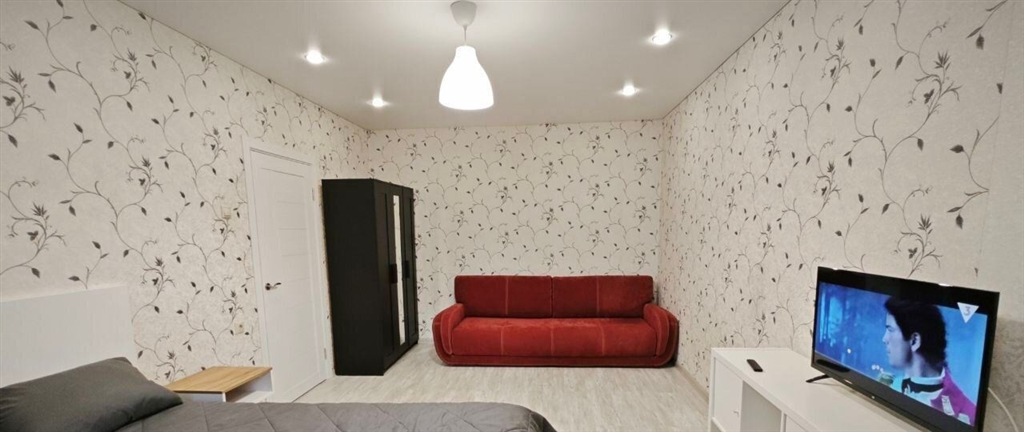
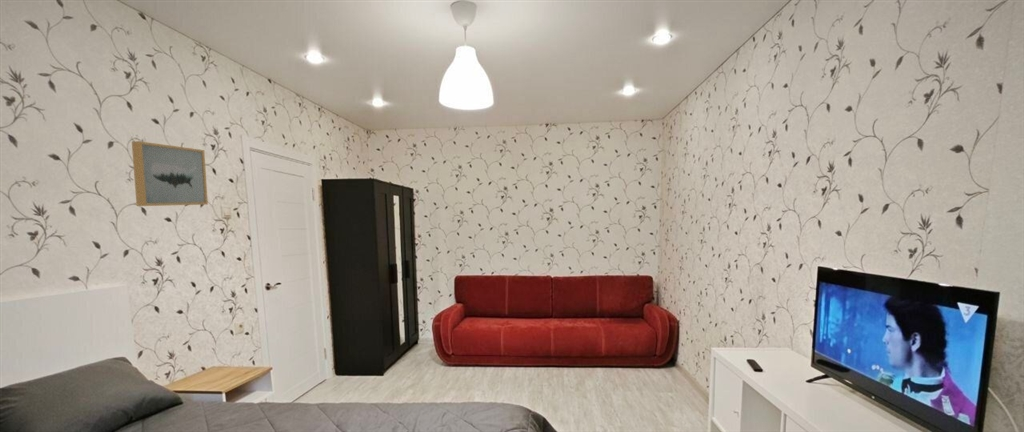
+ wall art [131,140,209,207]
